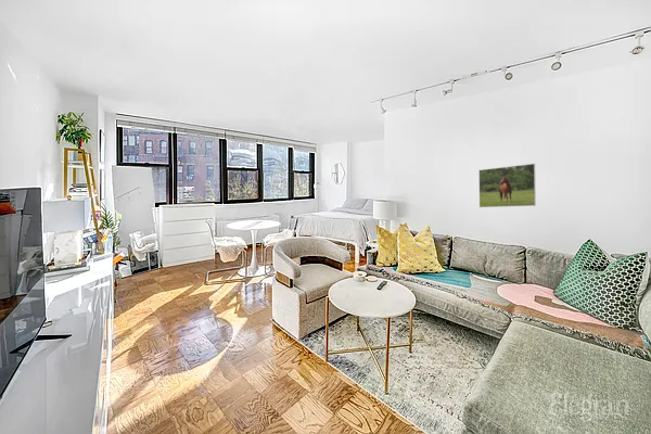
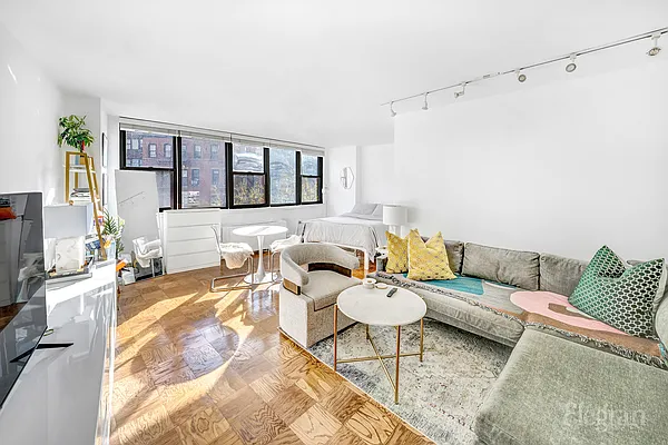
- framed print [477,163,537,208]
